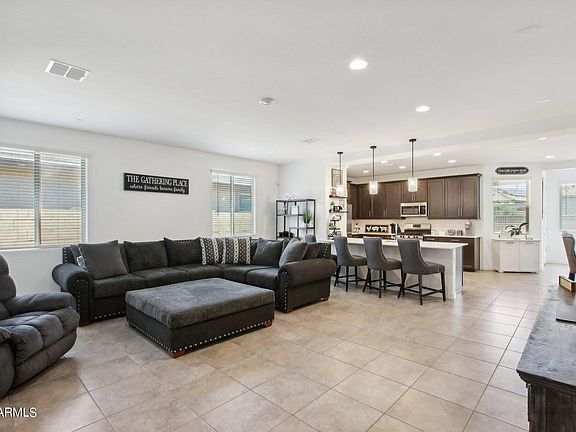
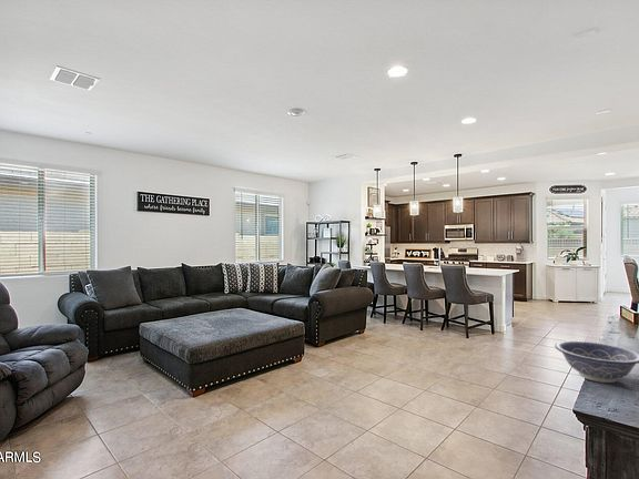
+ decorative bowl [554,339,639,384]
